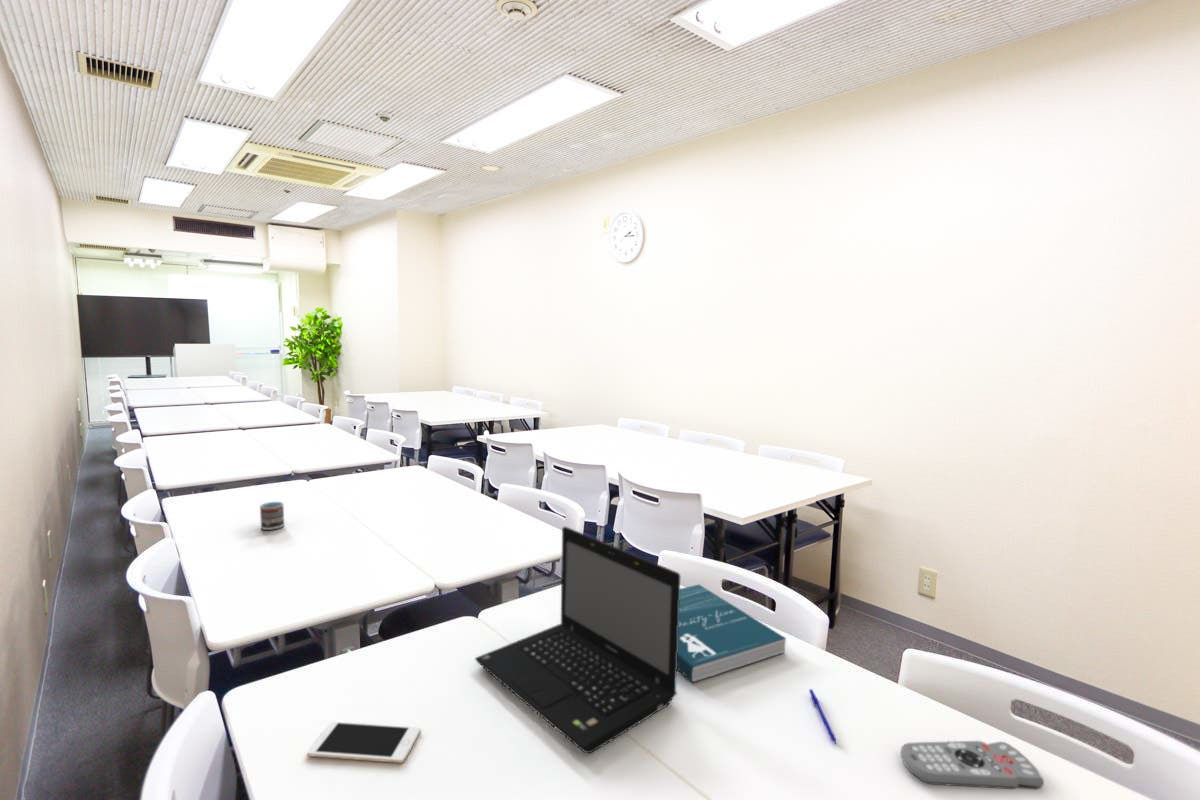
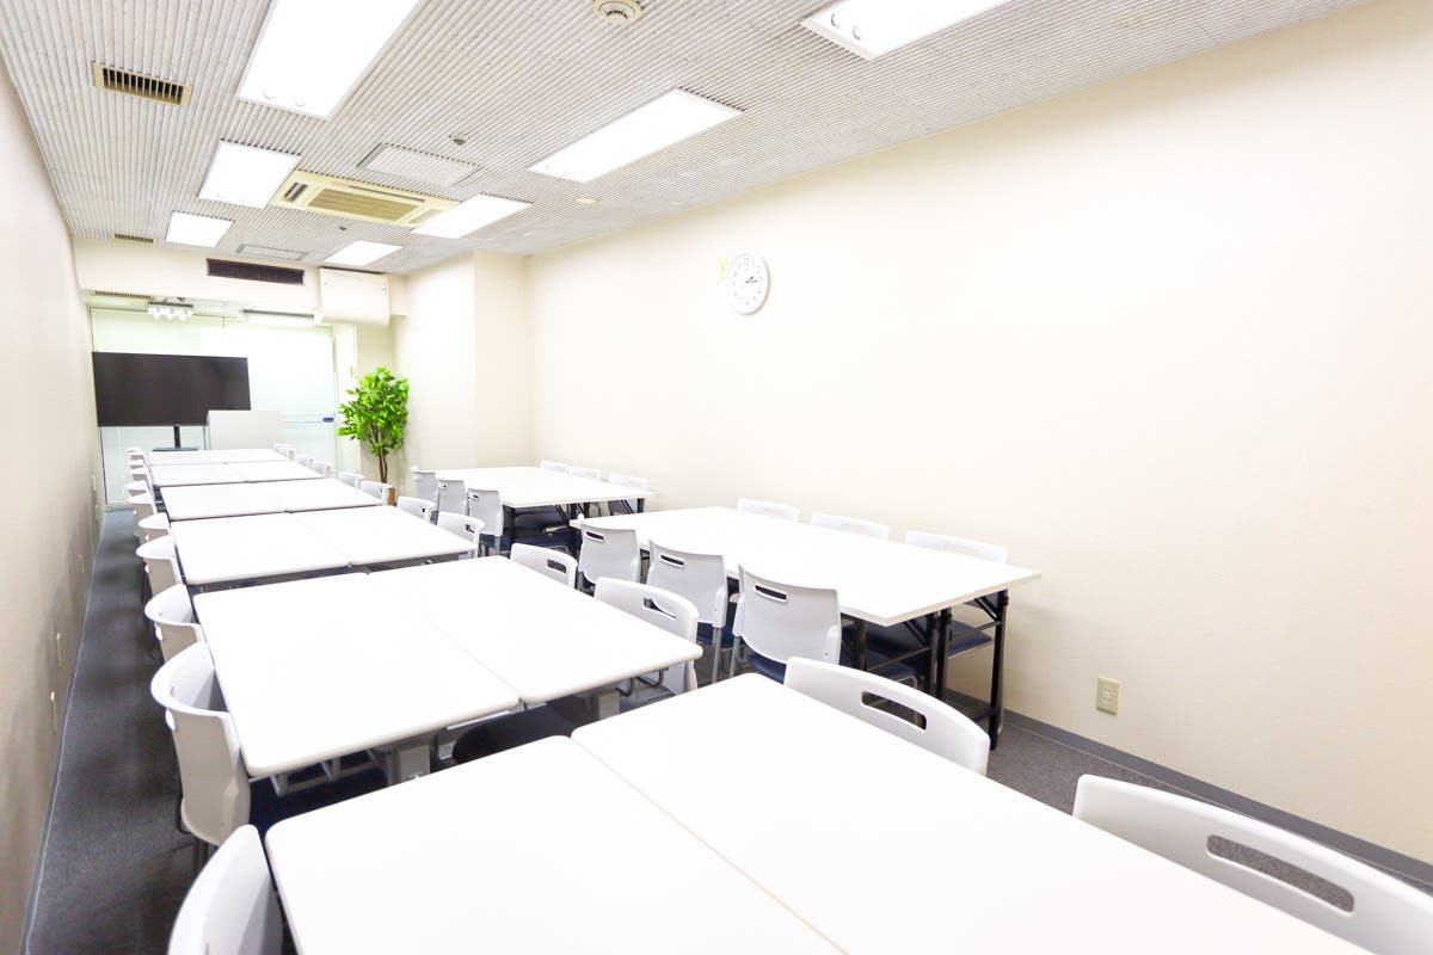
- cup [259,501,285,531]
- pen [808,688,837,745]
- cell phone [306,720,422,764]
- laptop [474,526,681,754]
- book [677,583,787,683]
- remote control [899,740,1045,790]
